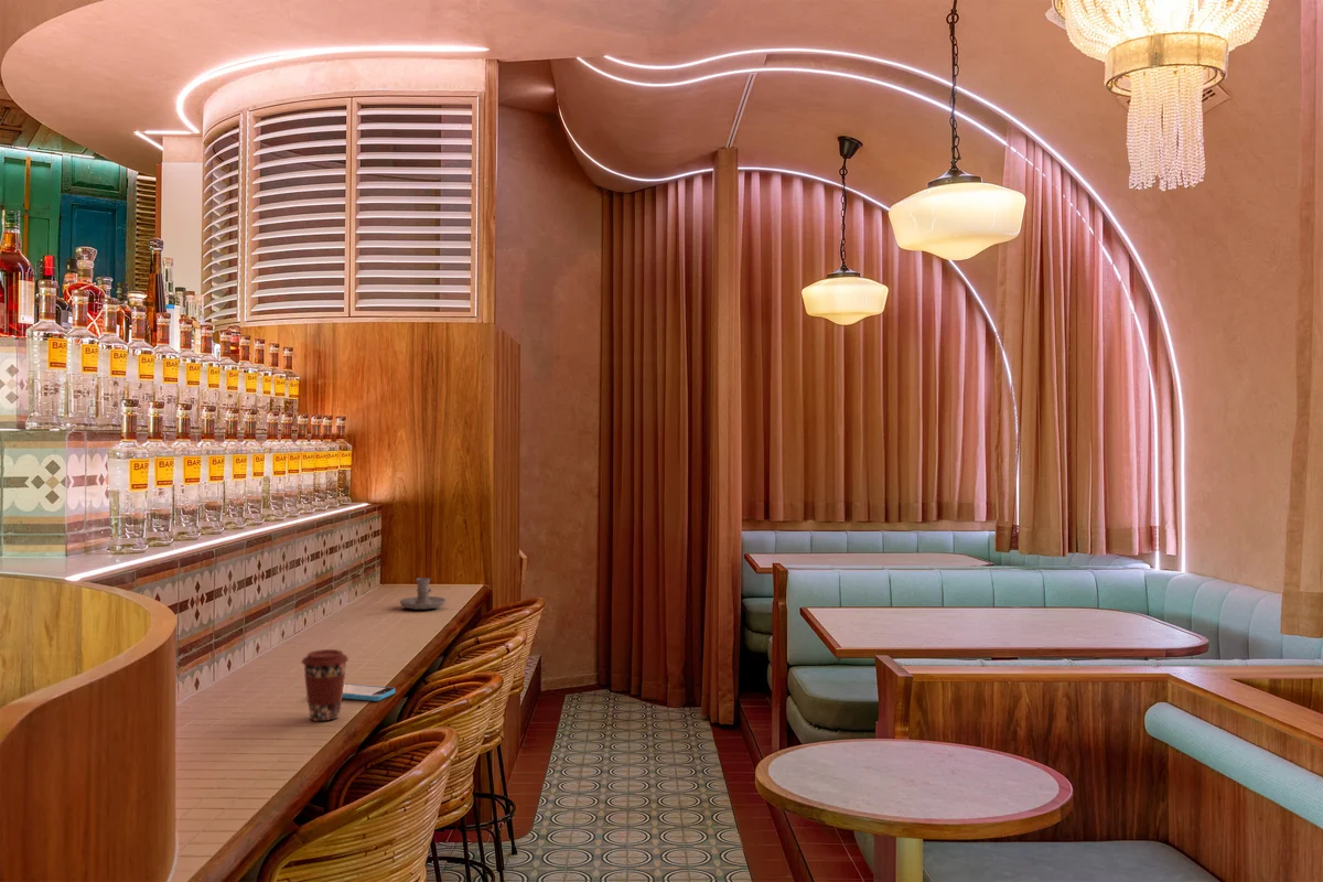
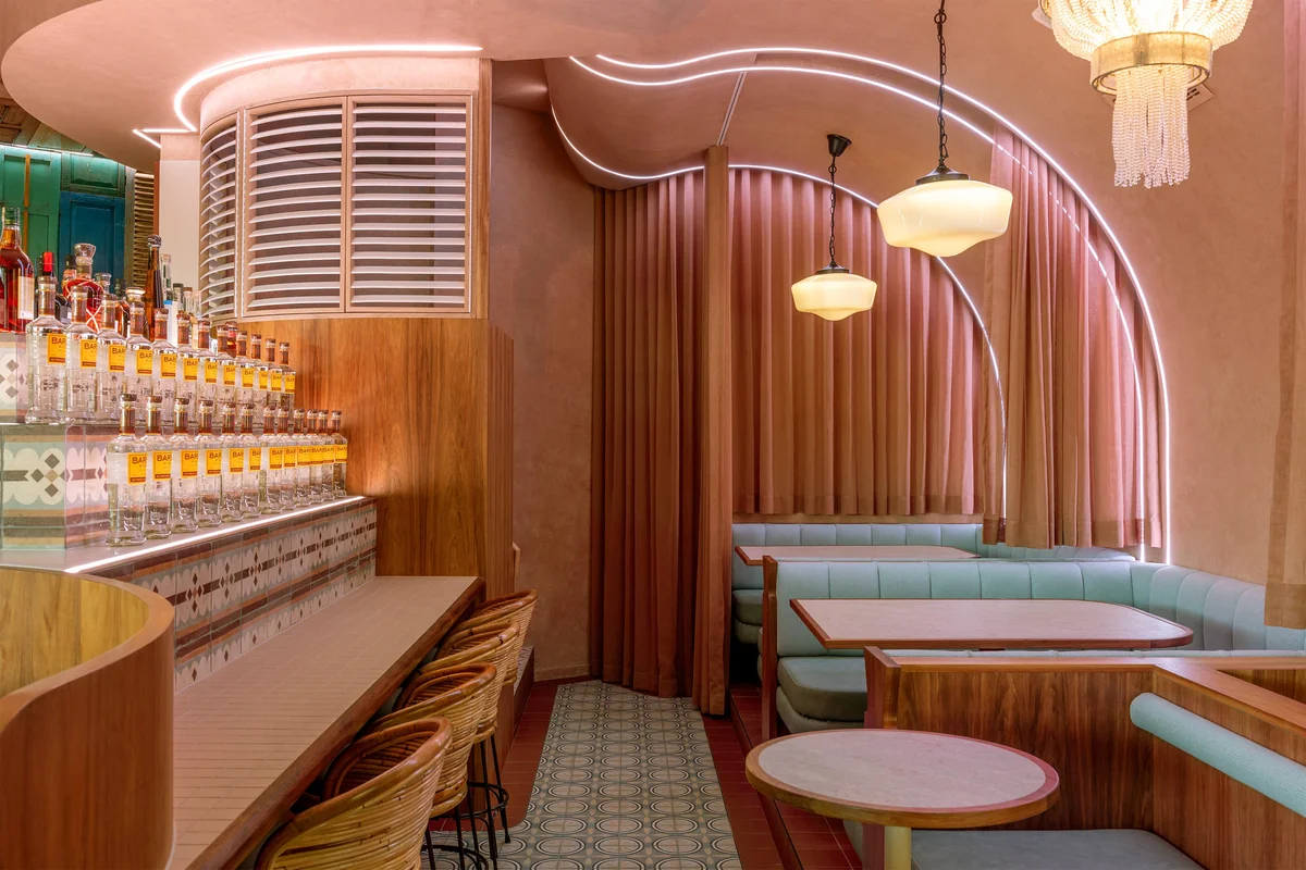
- candle holder [399,577,447,611]
- smartphone [342,682,396,702]
- coffee cup [300,648,349,722]
